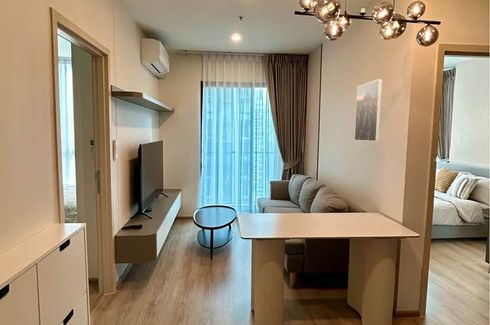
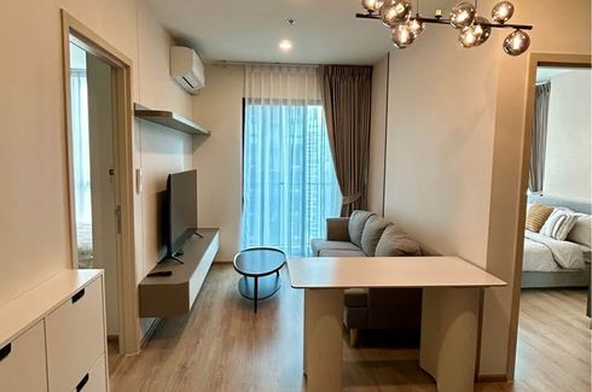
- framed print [354,78,383,142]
